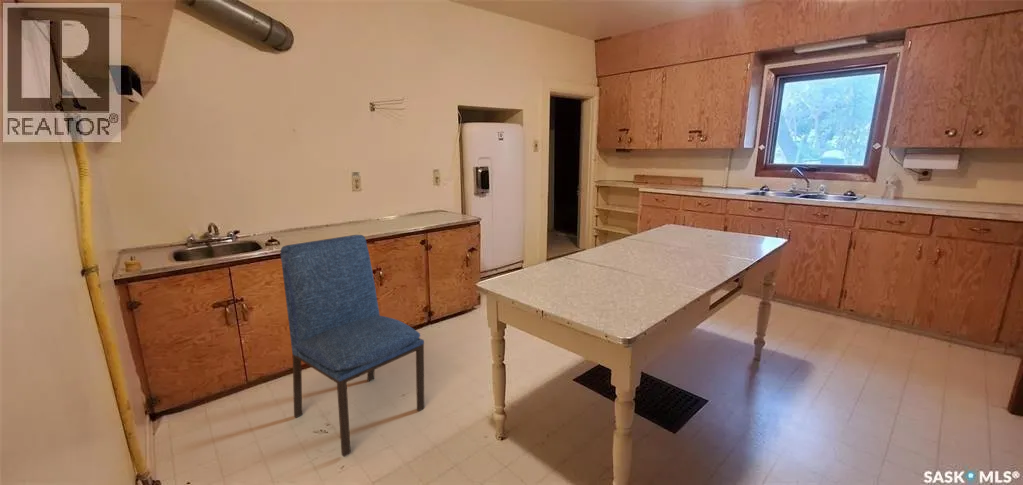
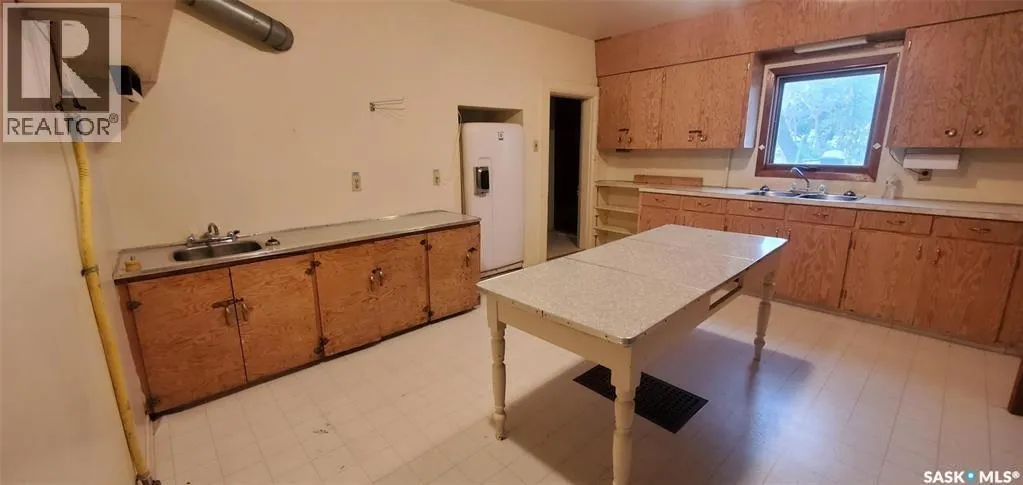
- dining chair [279,234,425,458]
